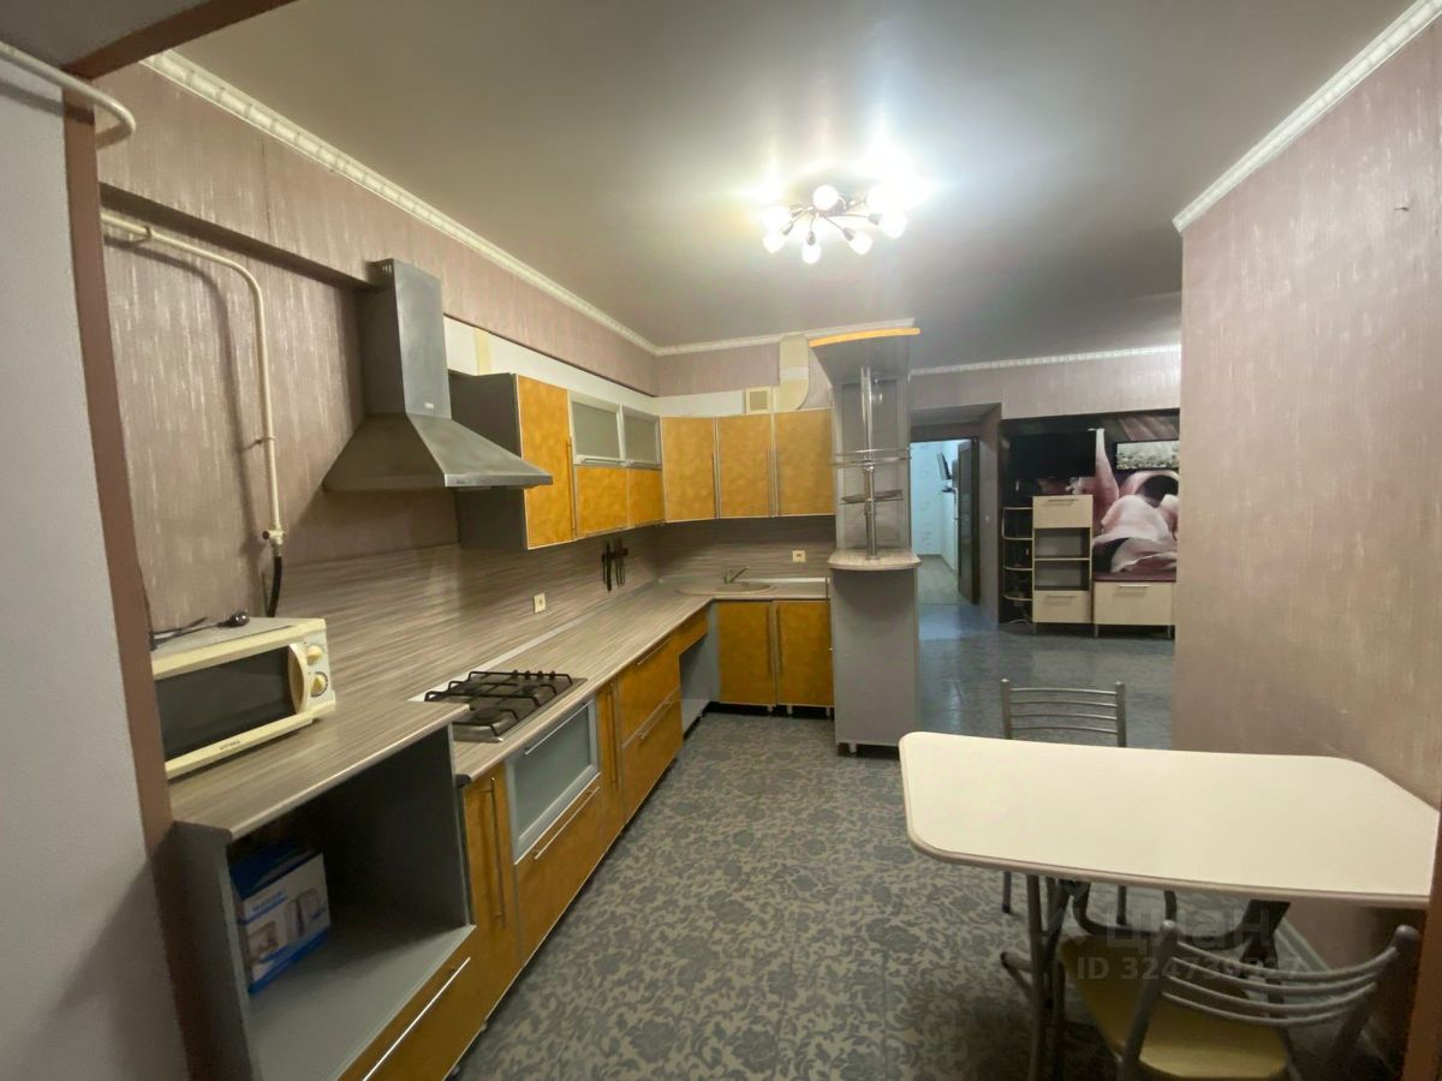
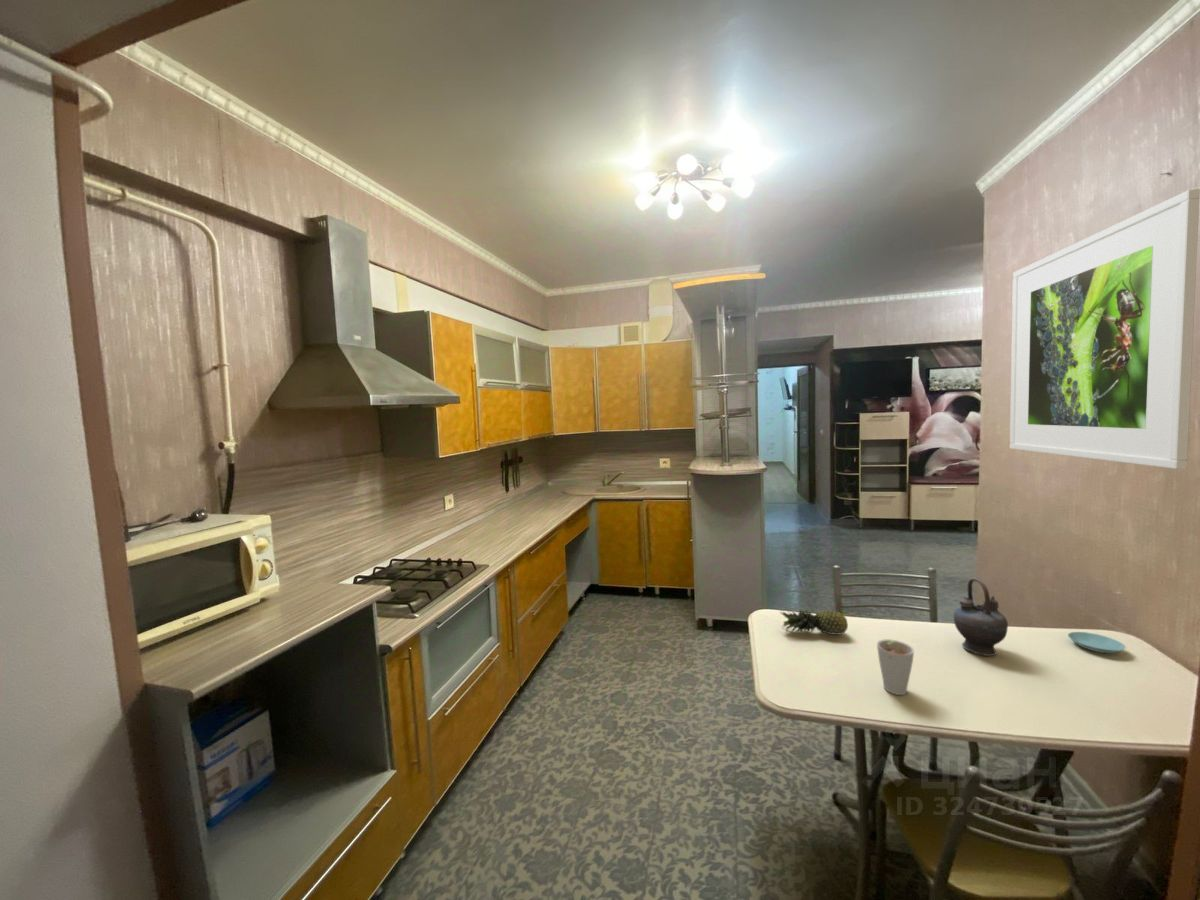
+ fruit [779,608,849,636]
+ saucer [1067,631,1127,654]
+ teapot [953,577,1009,657]
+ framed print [1009,188,1200,470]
+ cup [876,638,915,696]
